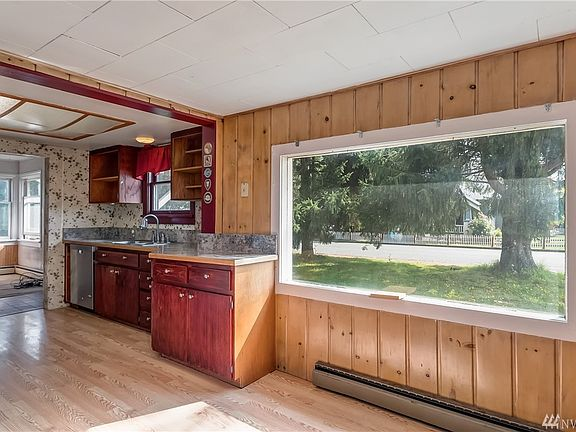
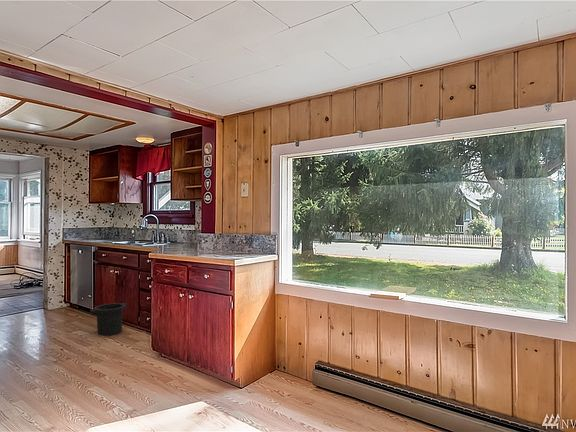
+ trash can [89,302,128,337]
